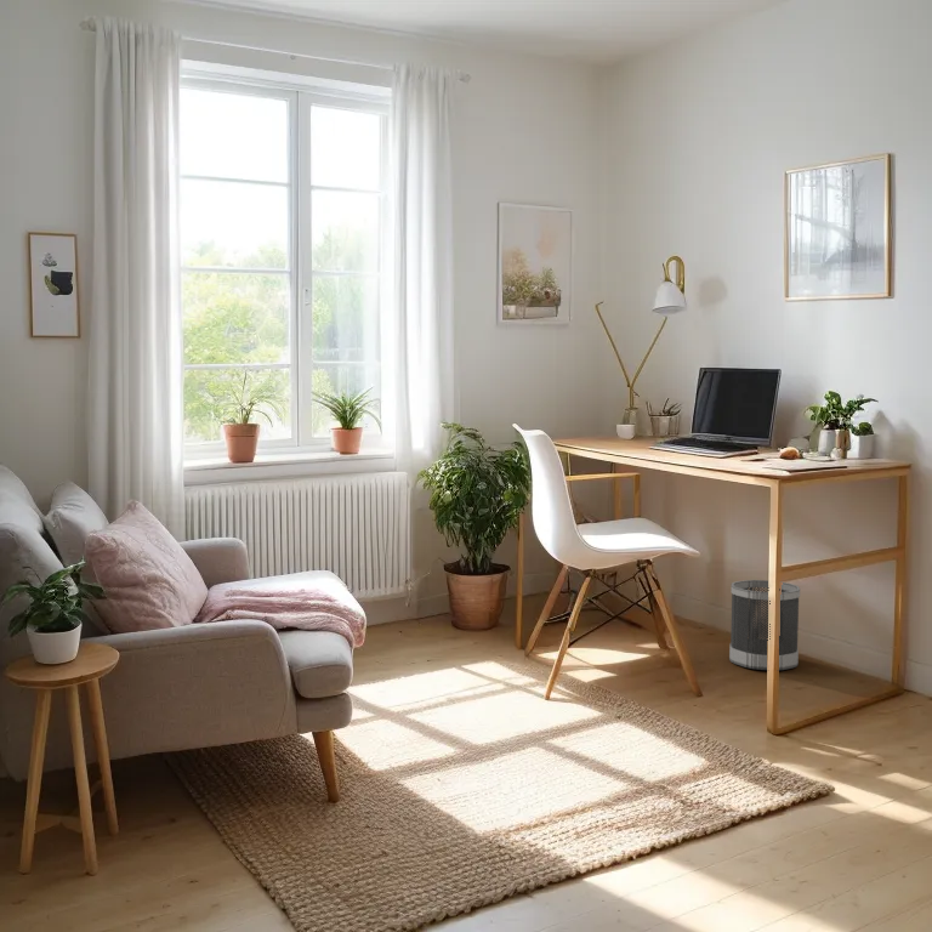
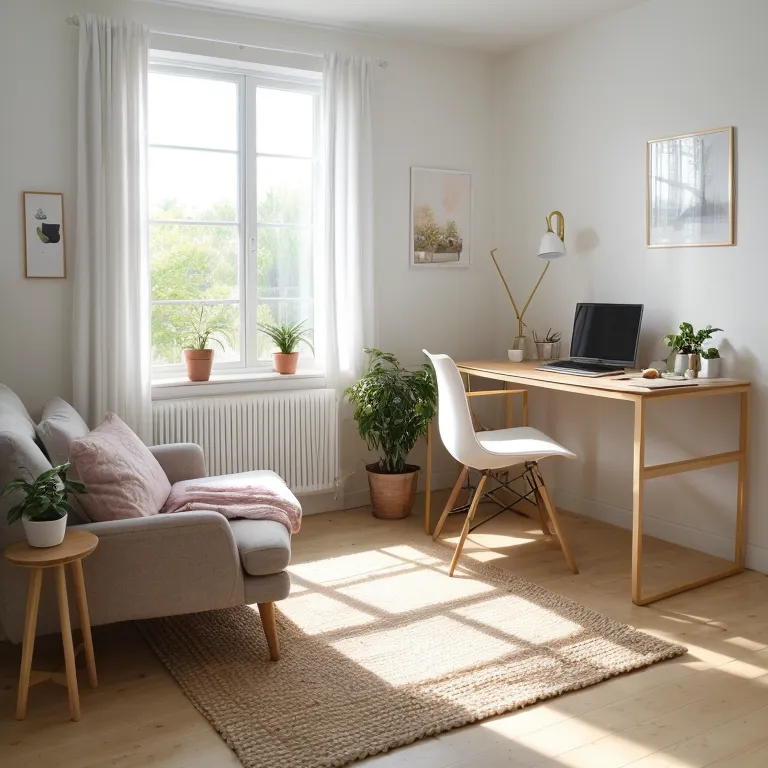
- wastebasket [728,579,801,671]
